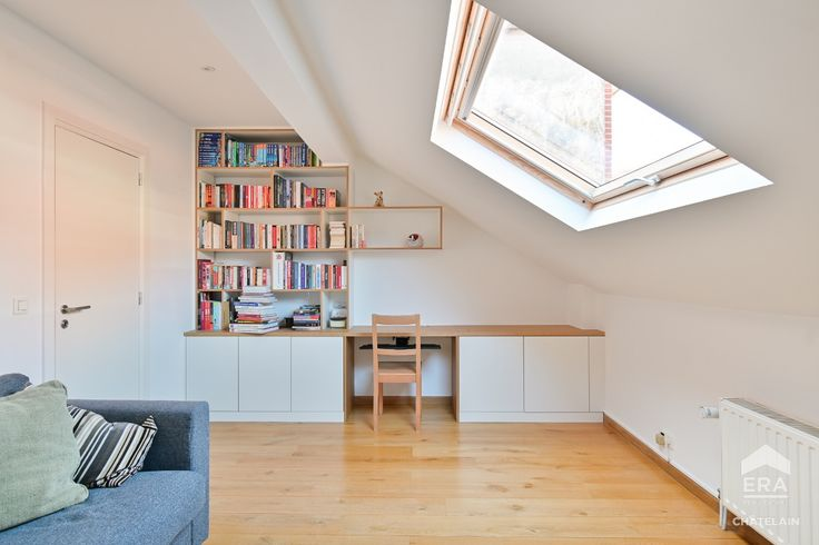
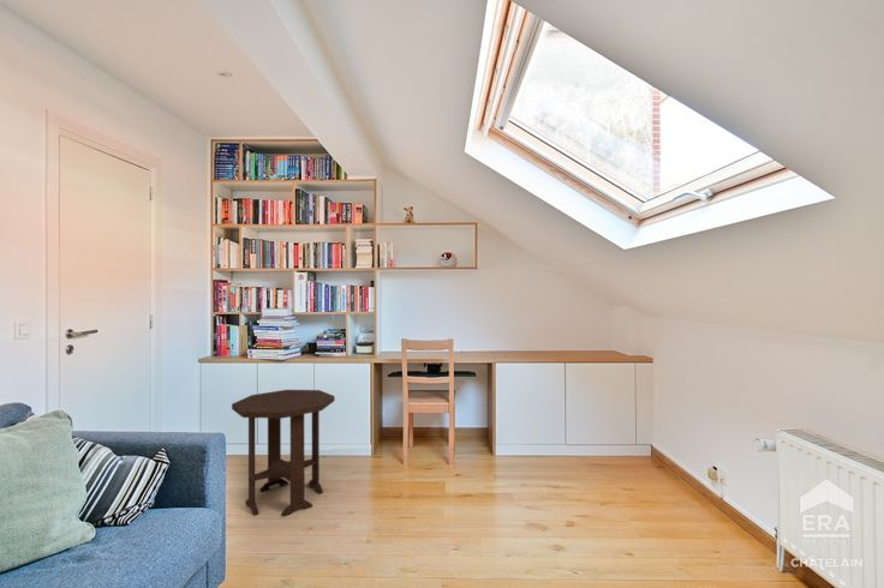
+ side table [231,389,336,517]
